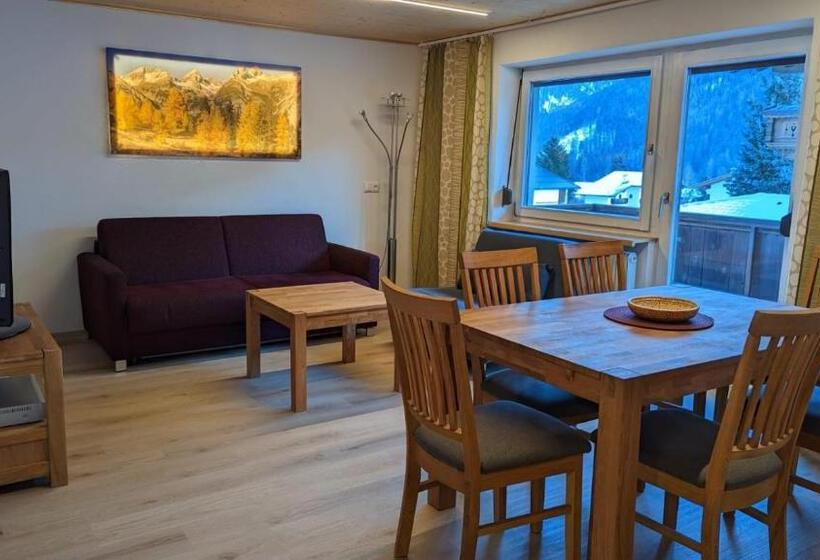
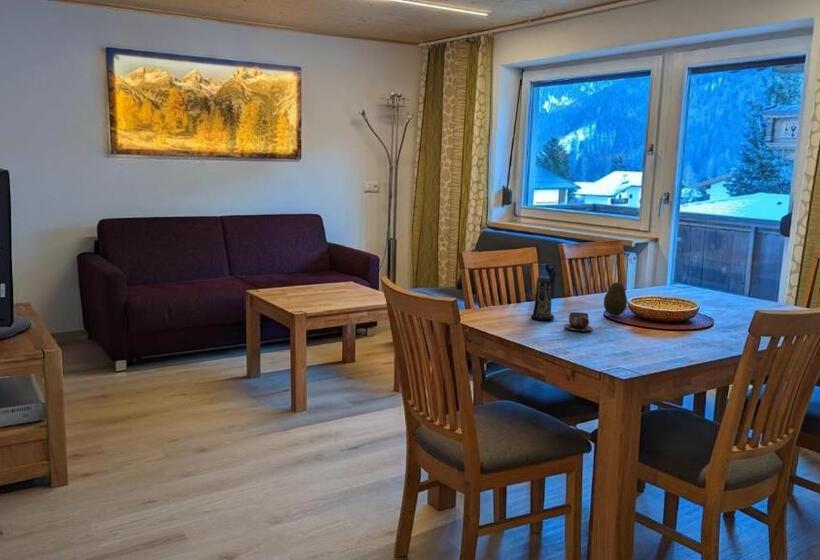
+ candle [530,275,555,321]
+ fruit [603,281,628,316]
+ cup [563,311,594,333]
